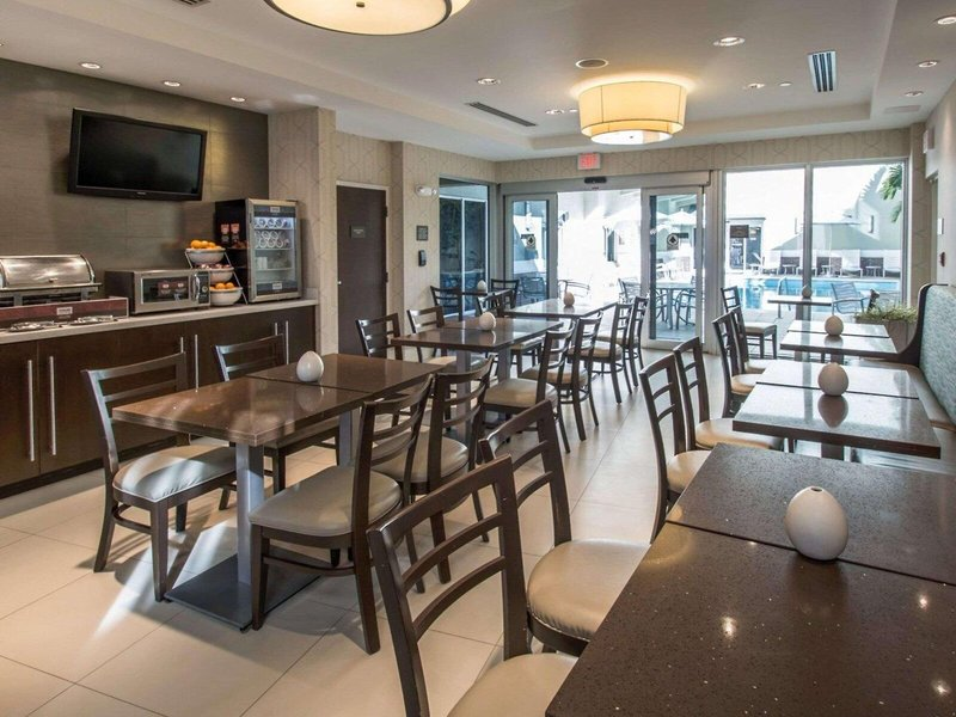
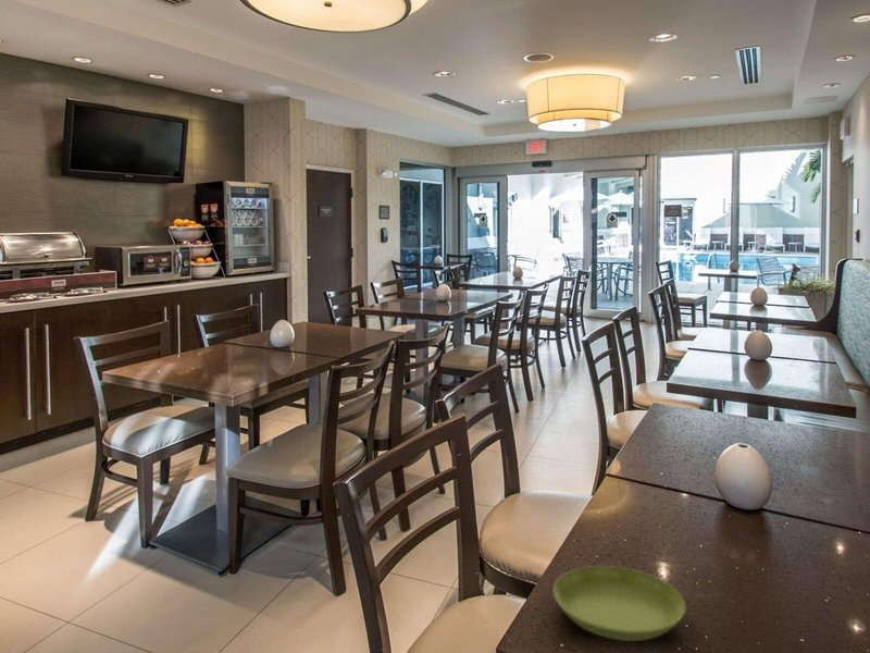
+ saucer [552,565,686,642]
